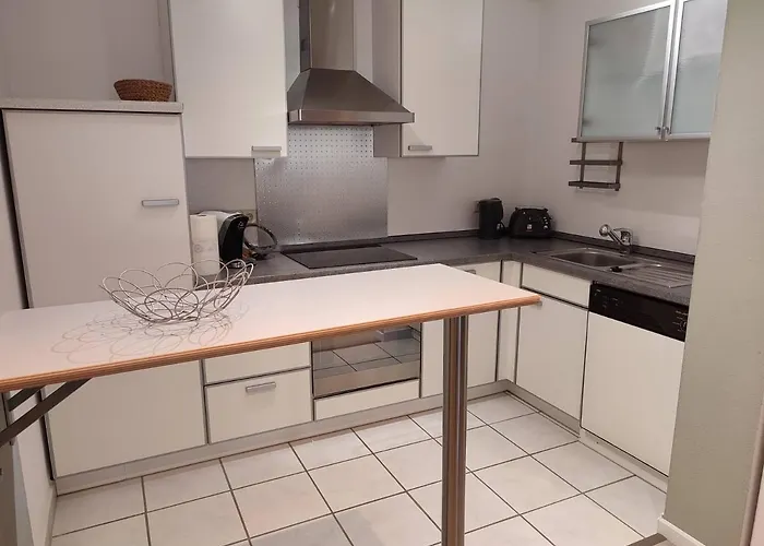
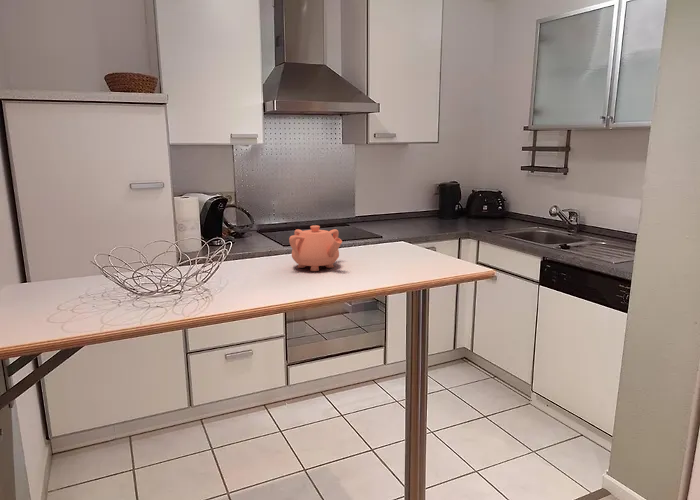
+ teapot [288,224,343,272]
